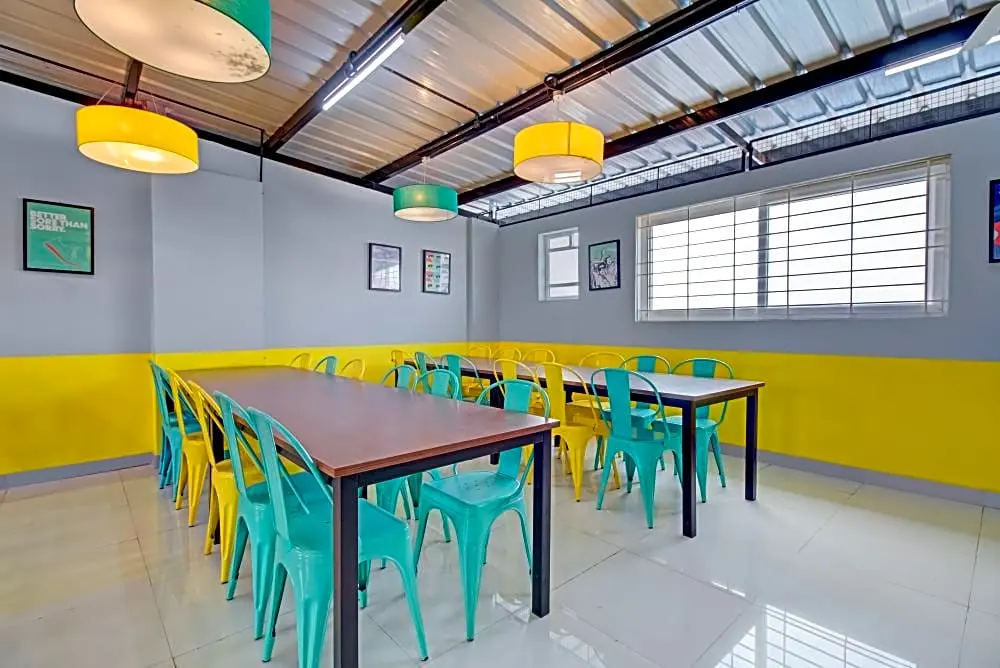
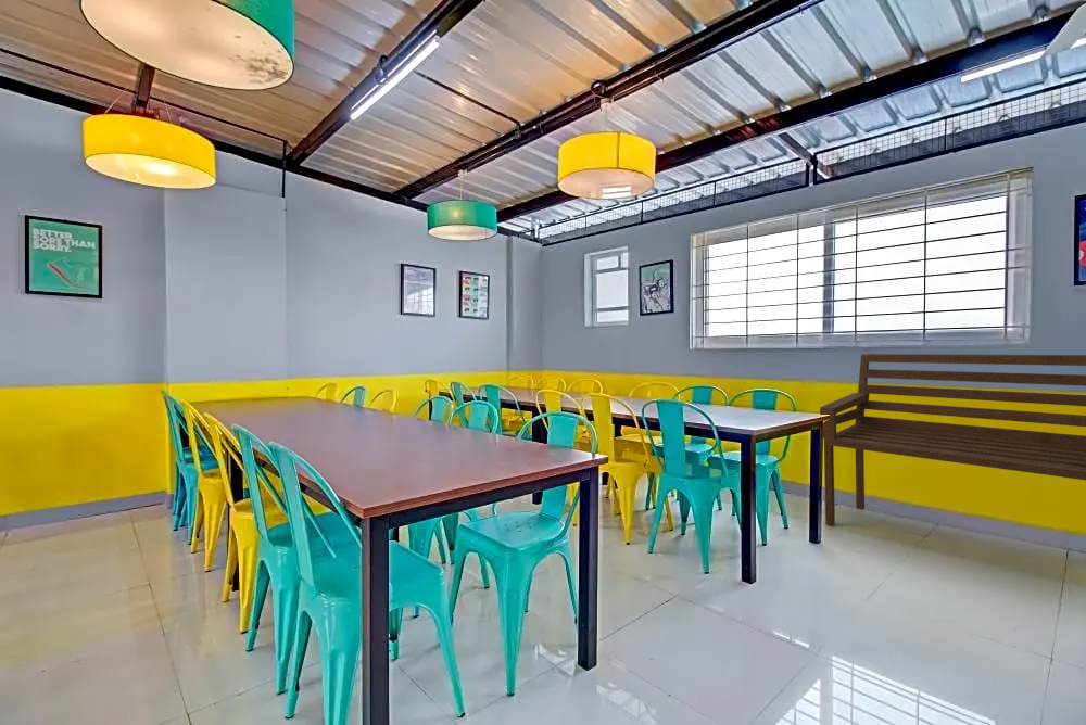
+ bench [819,353,1086,526]
